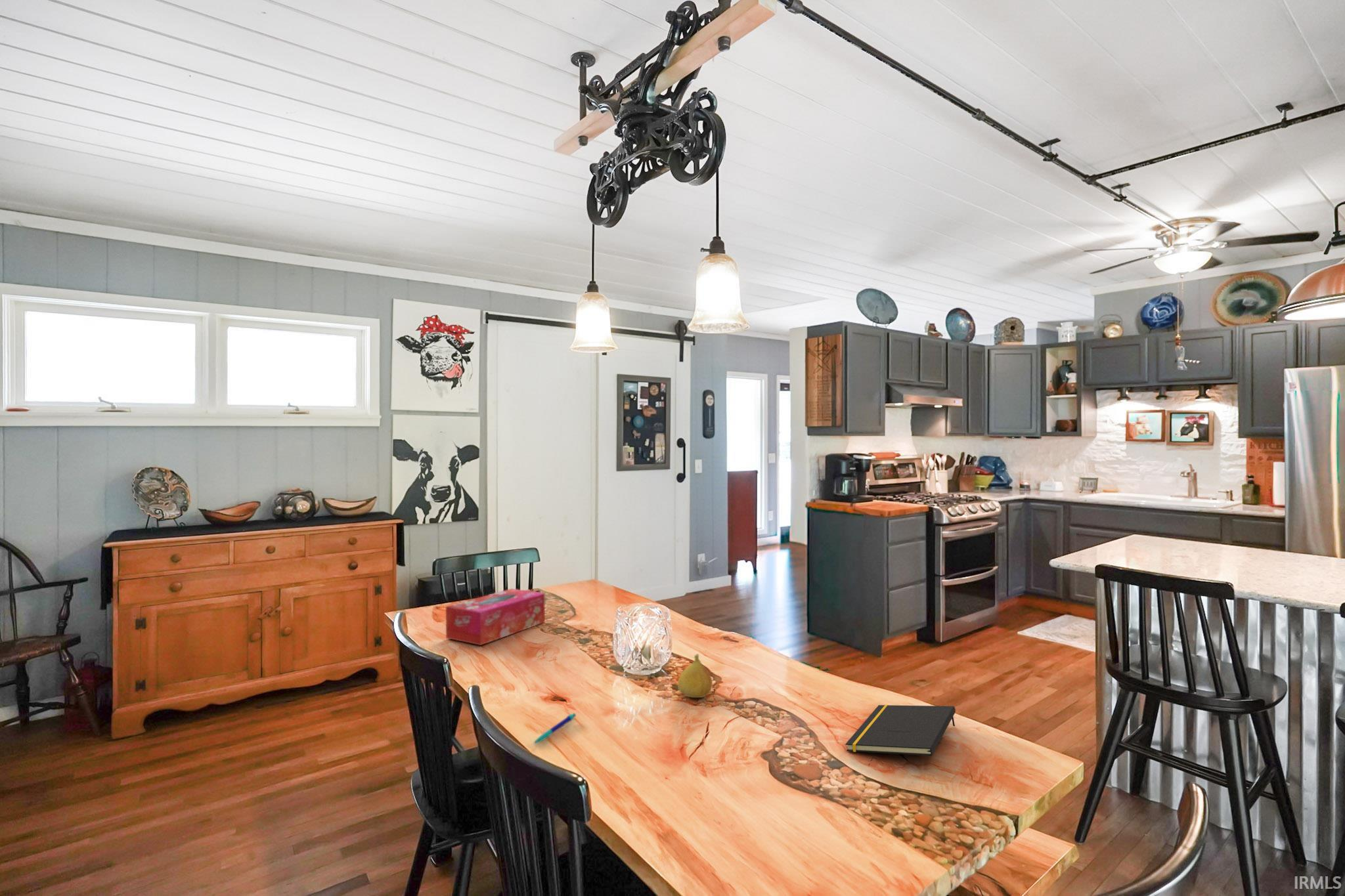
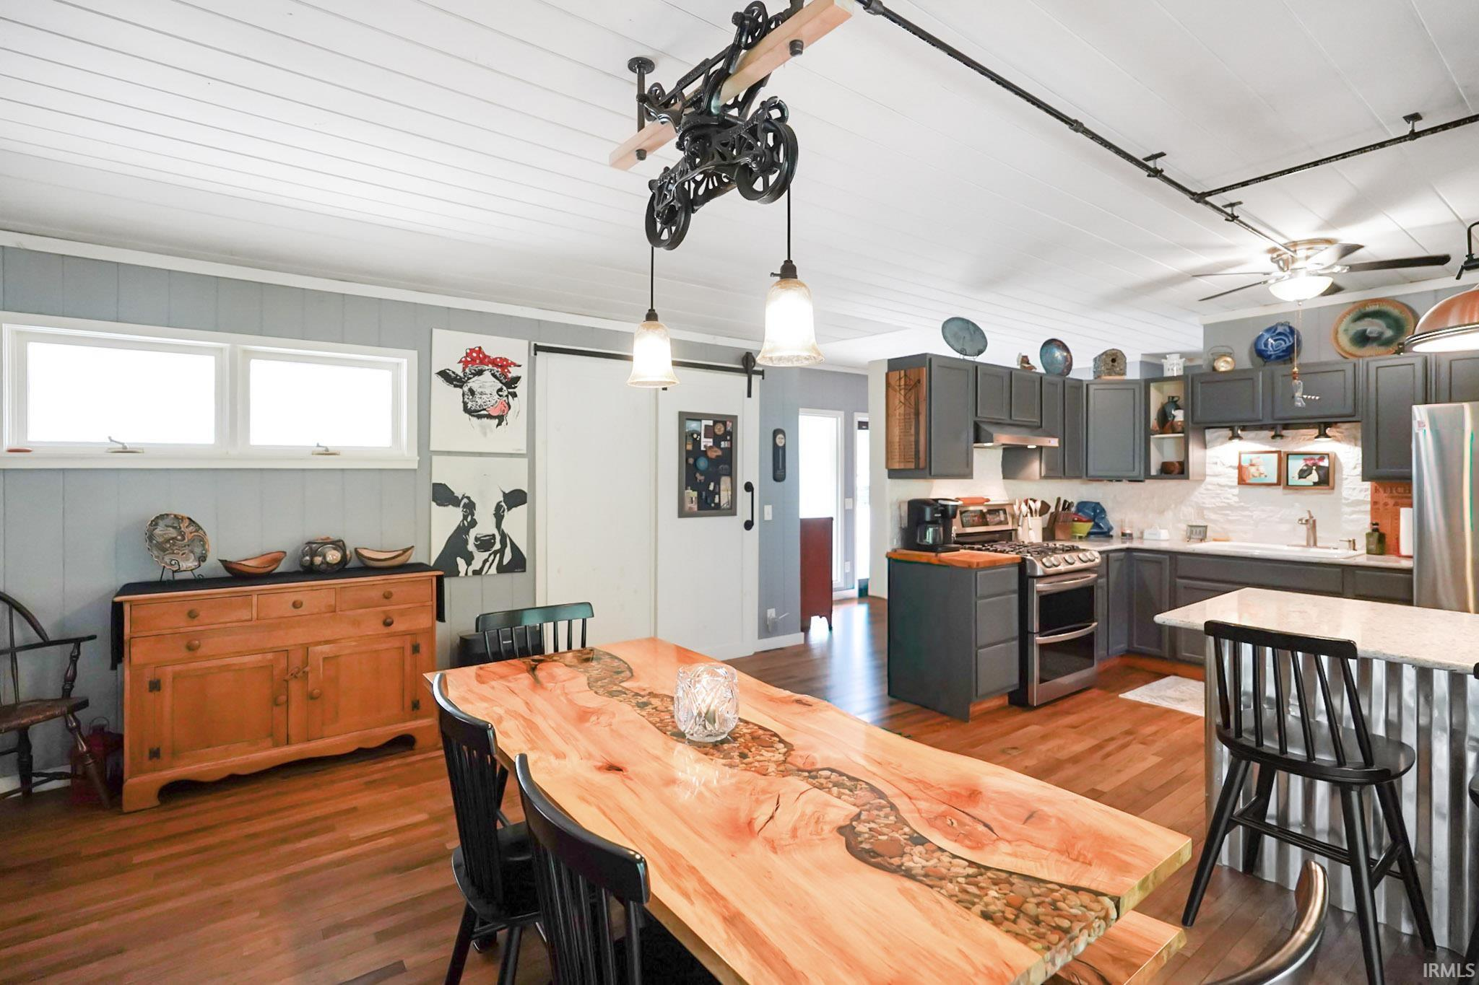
- notepad [845,704,956,756]
- tissue box [445,588,546,646]
- pen [533,712,577,744]
- fruit [677,653,713,698]
